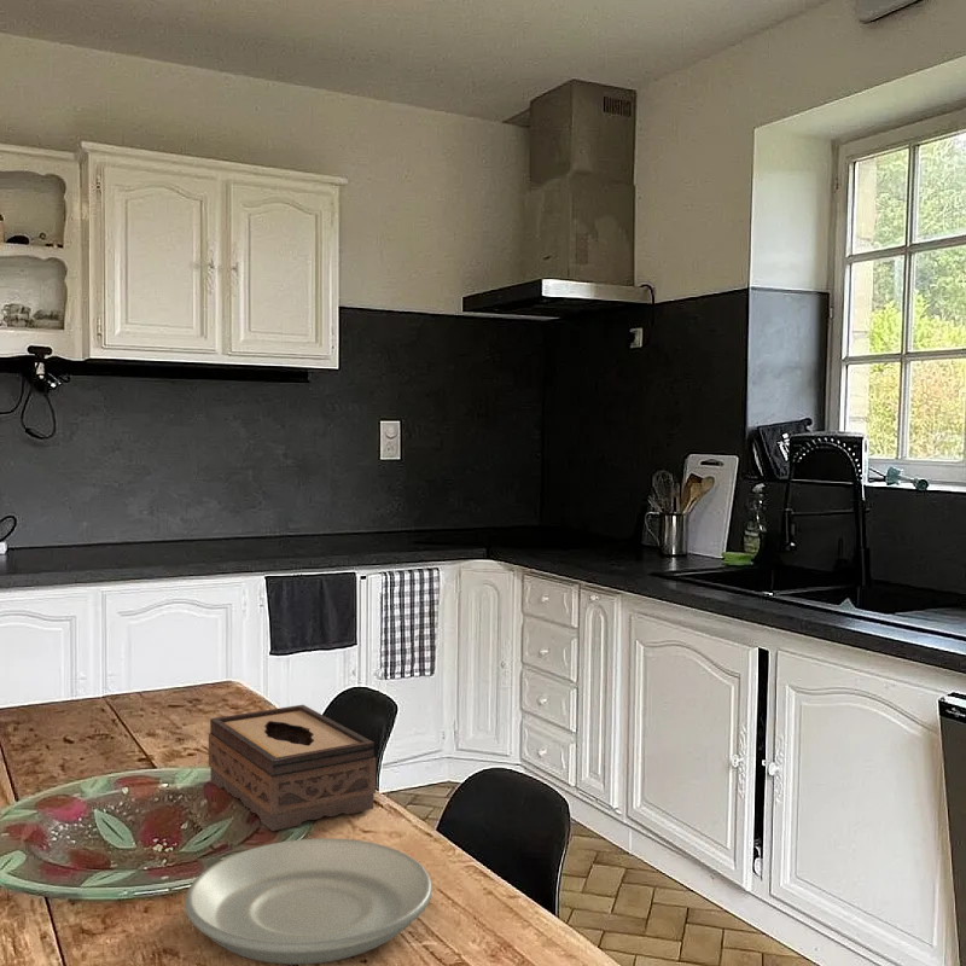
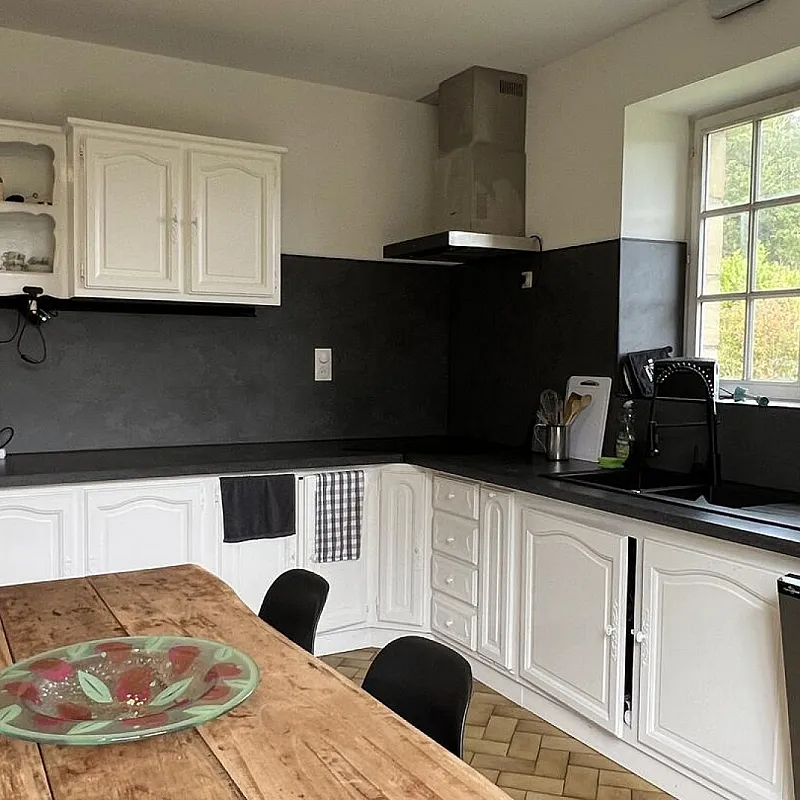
- tissue box [208,704,377,832]
- plate [184,837,433,966]
